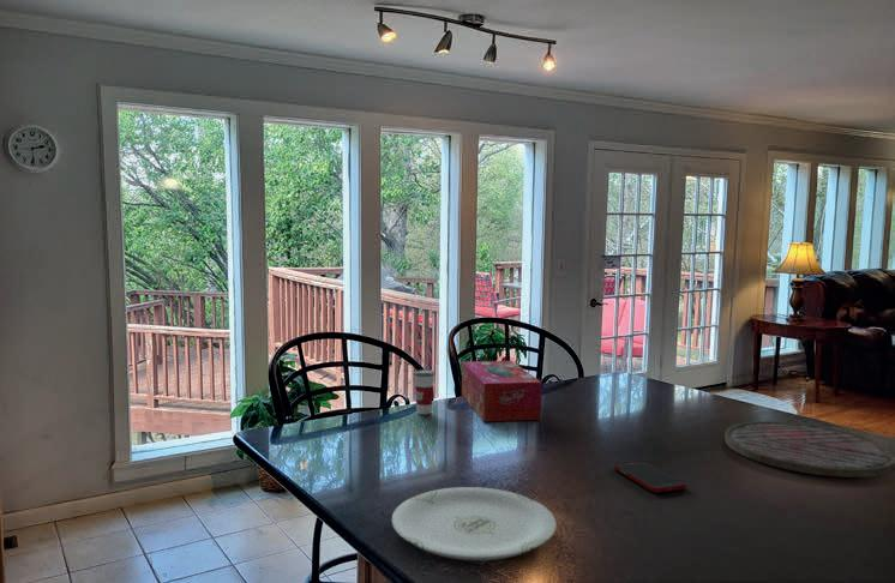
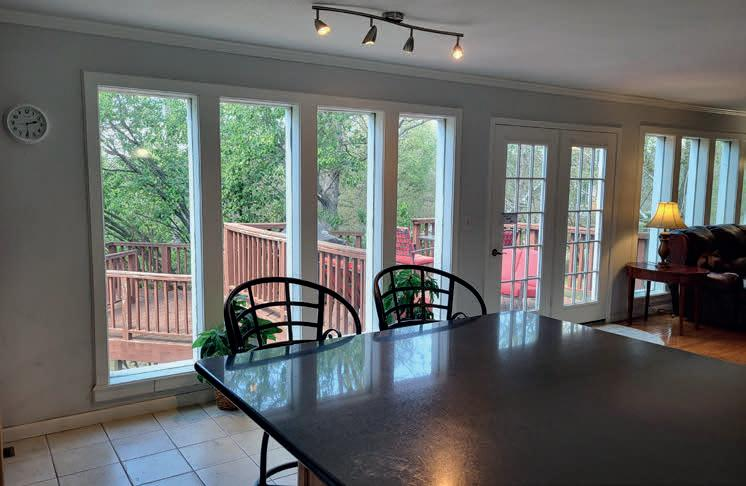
- plate [391,486,557,561]
- cell phone [613,459,687,494]
- tissue box [461,360,542,422]
- cutting board [723,420,895,479]
- cup [413,356,436,415]
